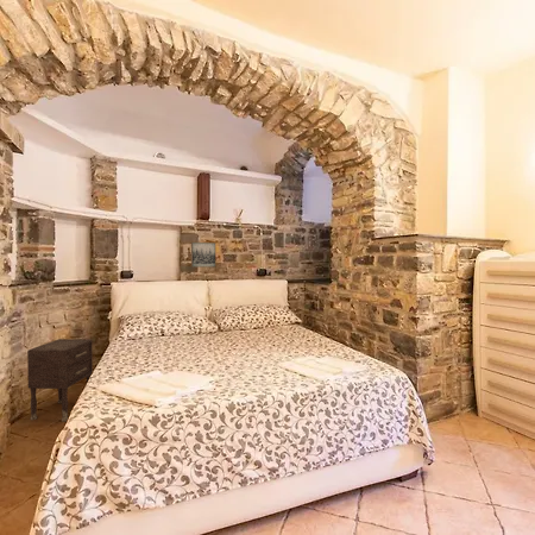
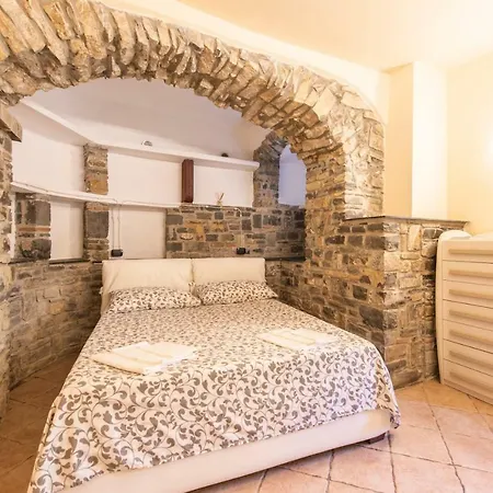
- wall art [190,241,216,269]
- nightstand [26,338,94,423]
